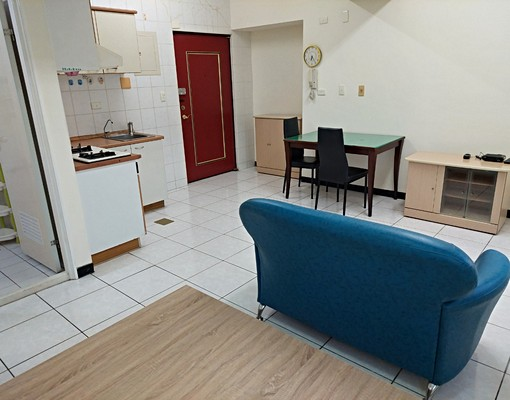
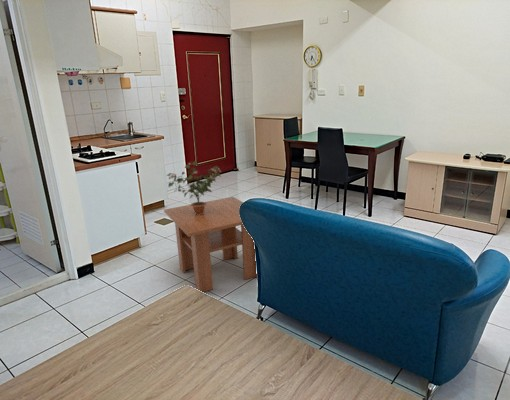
+ coffee table [163,196,258,293]
+ potted plant [166,160,223,215]
